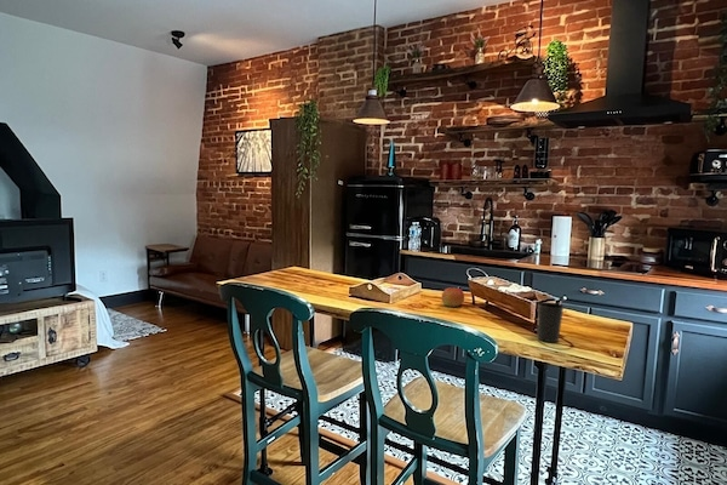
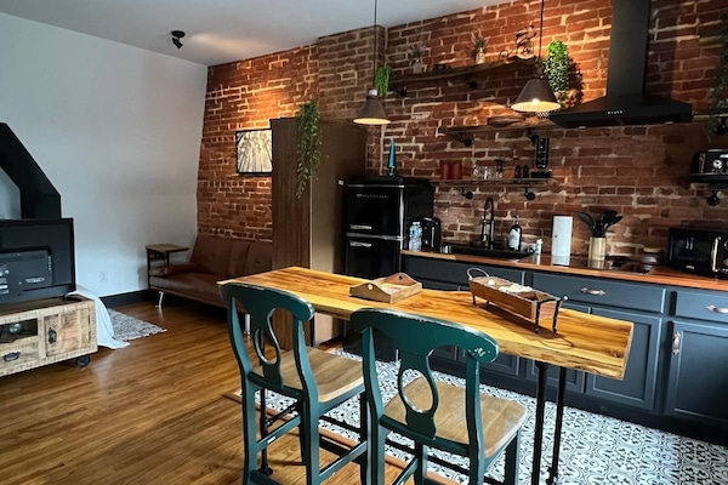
- cup [537,301,565,343]
- apple [441,286,465,308]
